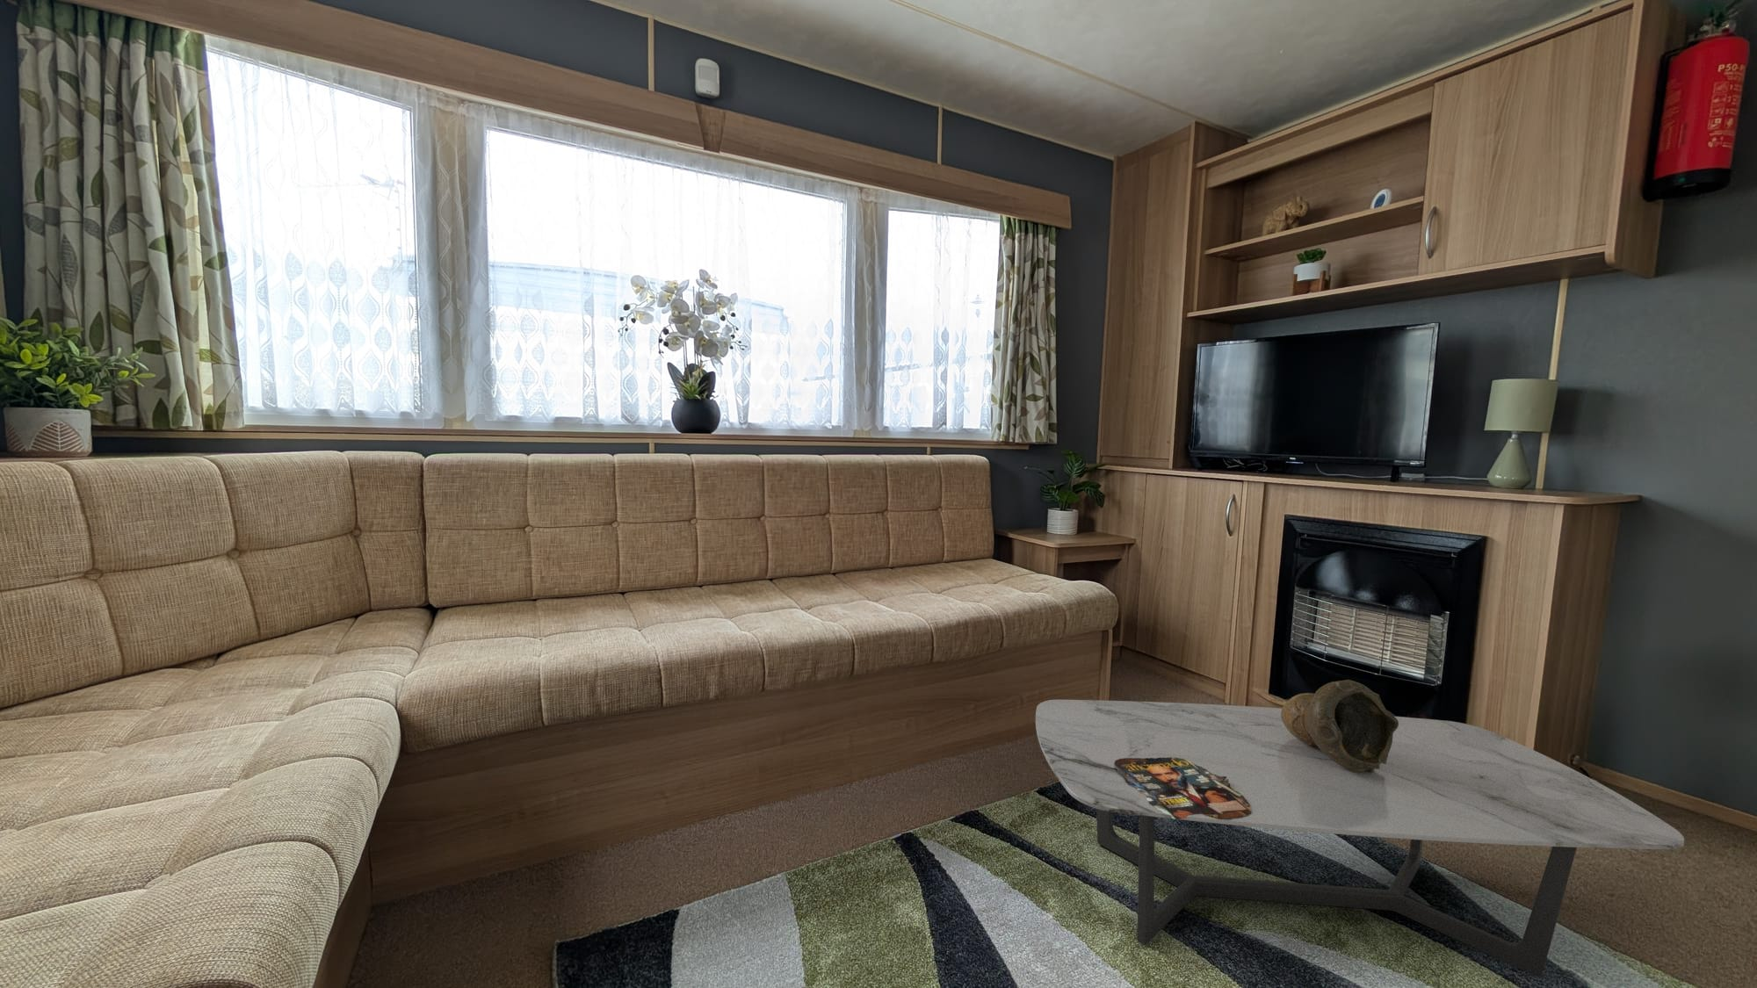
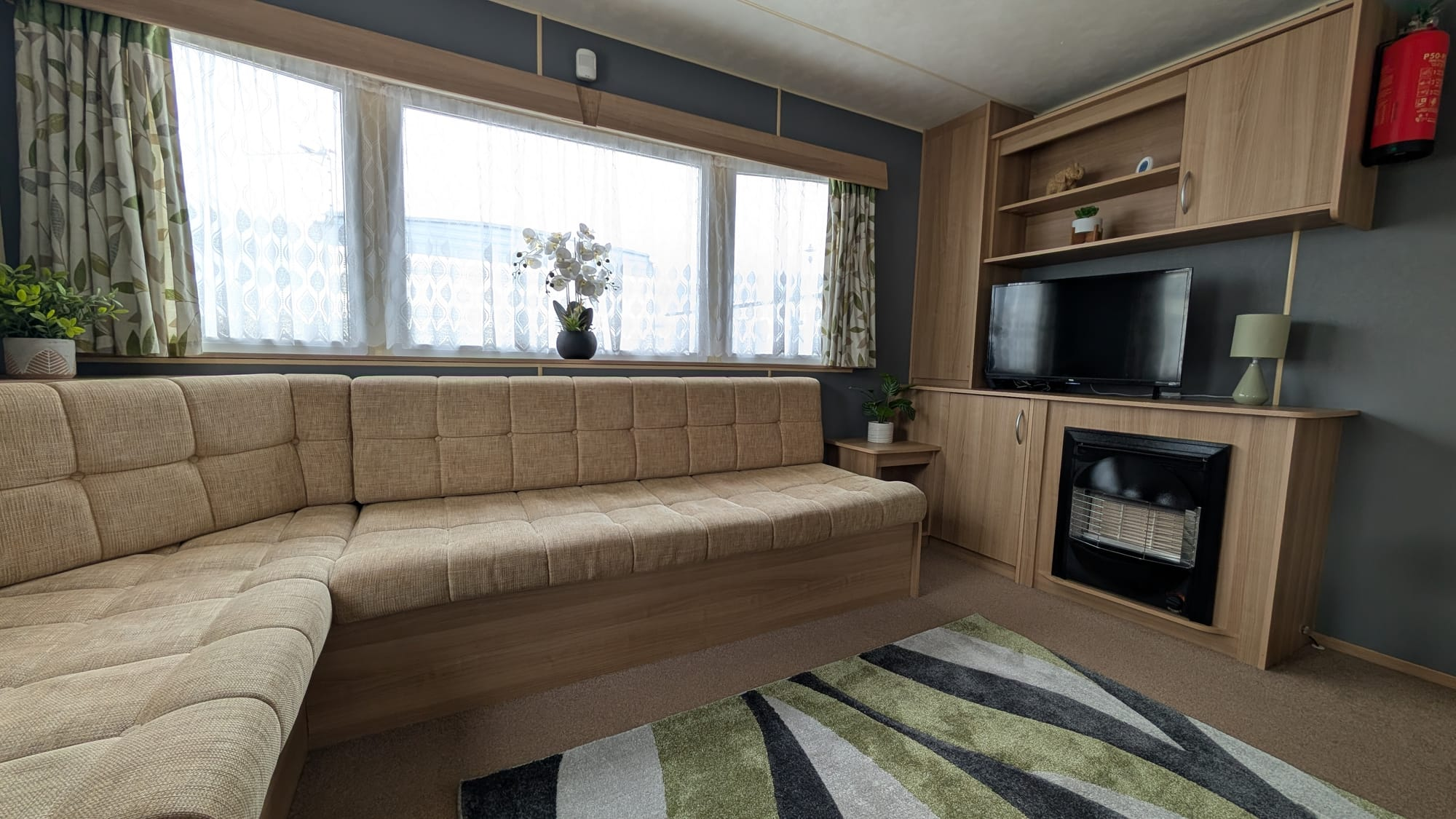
- decorative bowl [1280,679,1399,773]
- coffee table [1035,698,1685,980]
- magazine [1115,758,1251,820]
